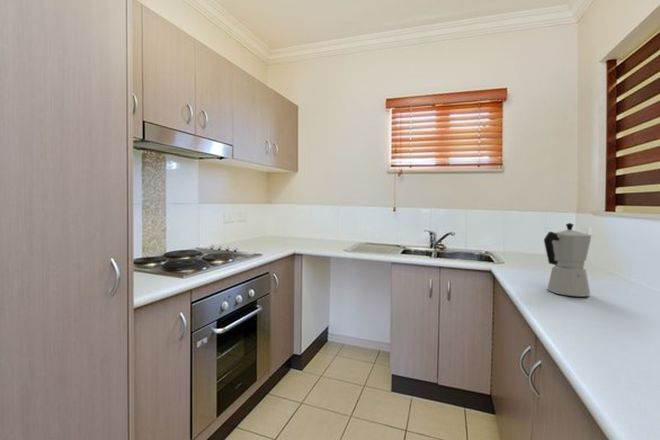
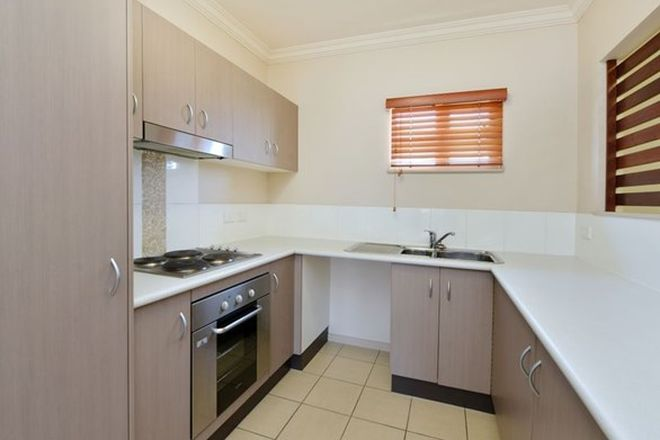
- moka pot [543,222,592,298]
